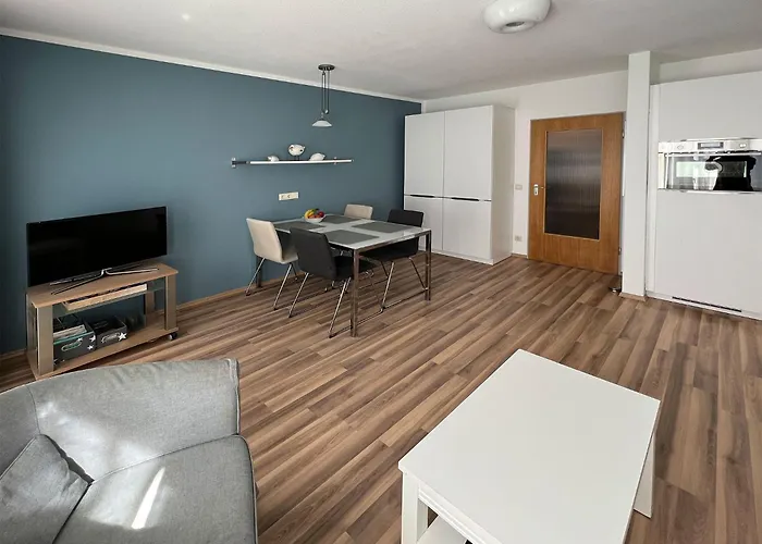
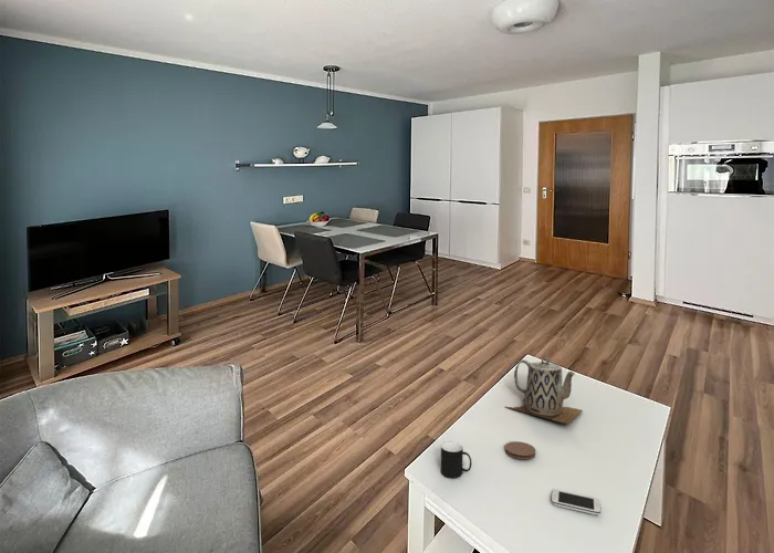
+ cup [440,441,472,479]
+ smartphone [551,489,602,515]
+ coaster [504,440,536,460]
+ teapot [504,355,584,426]
